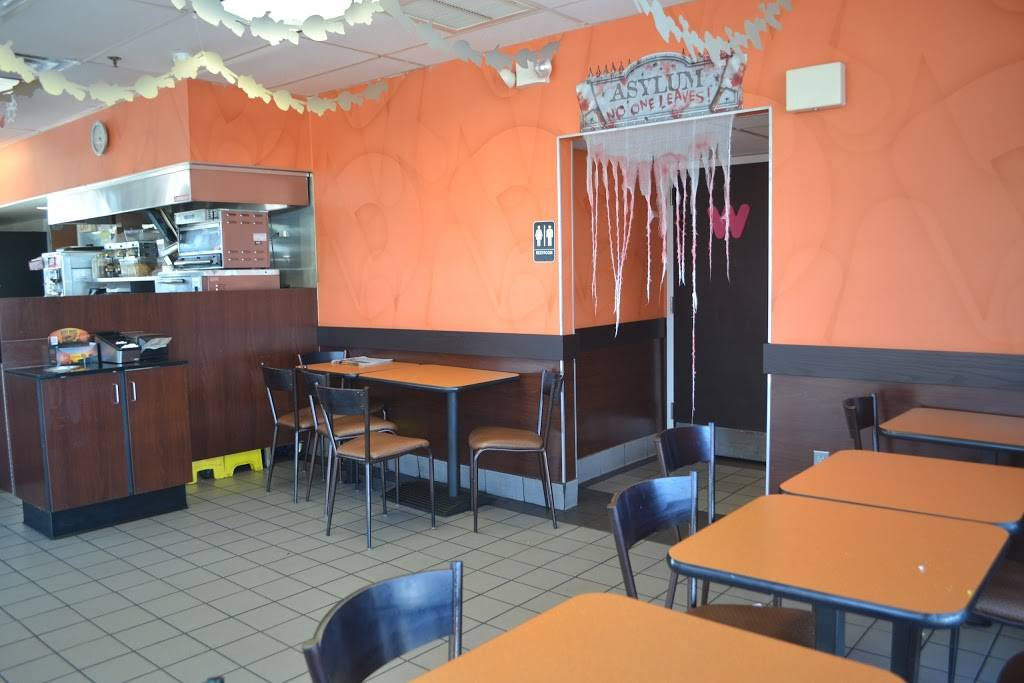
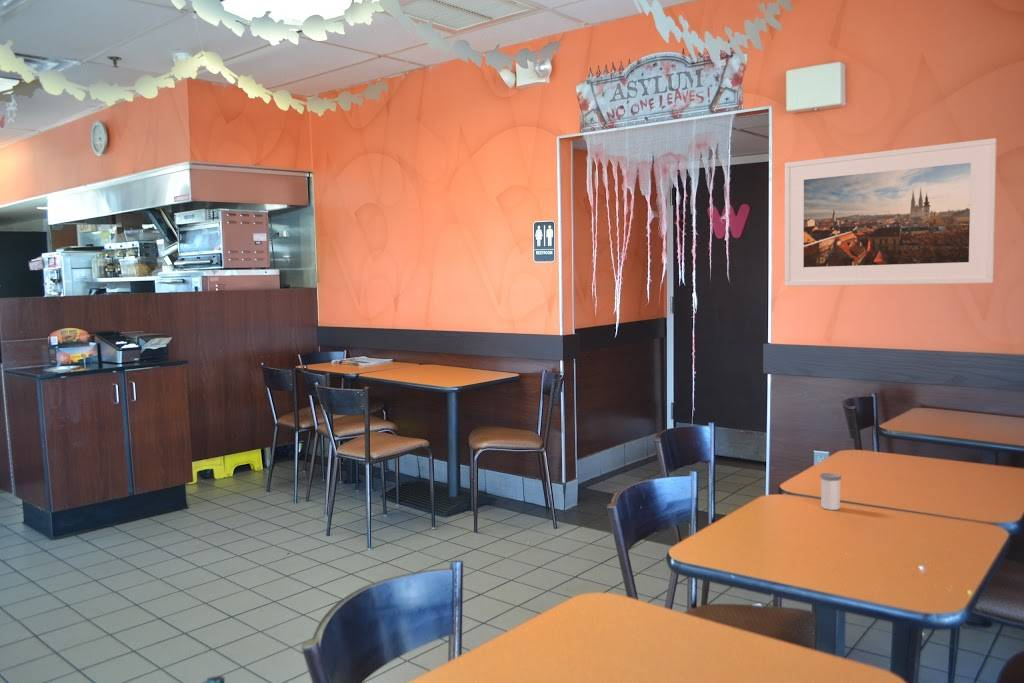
+ salt shaker [819,472,842,511]
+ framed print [784,137,998,287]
